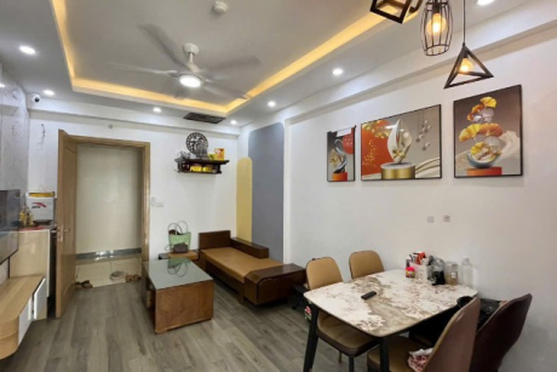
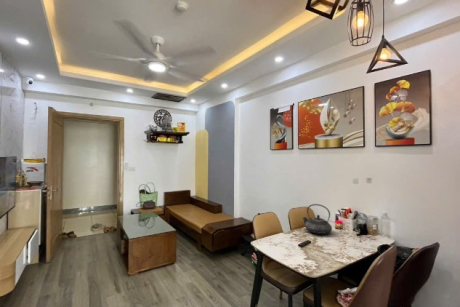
+ teapot [302,203,333,235]
